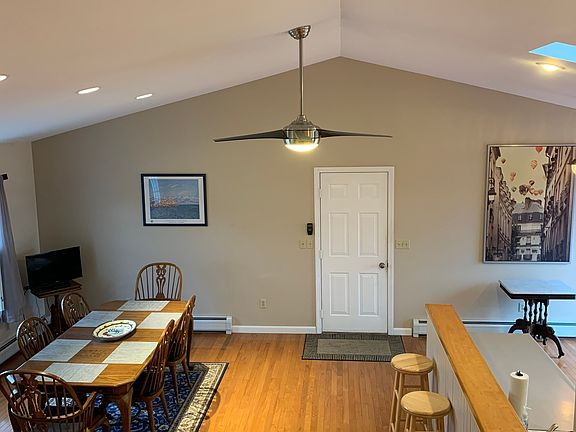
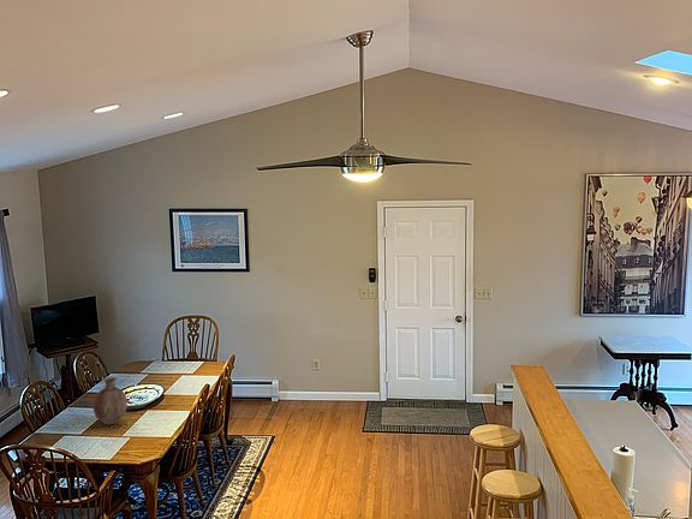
+ vase [91,376,129,426]
